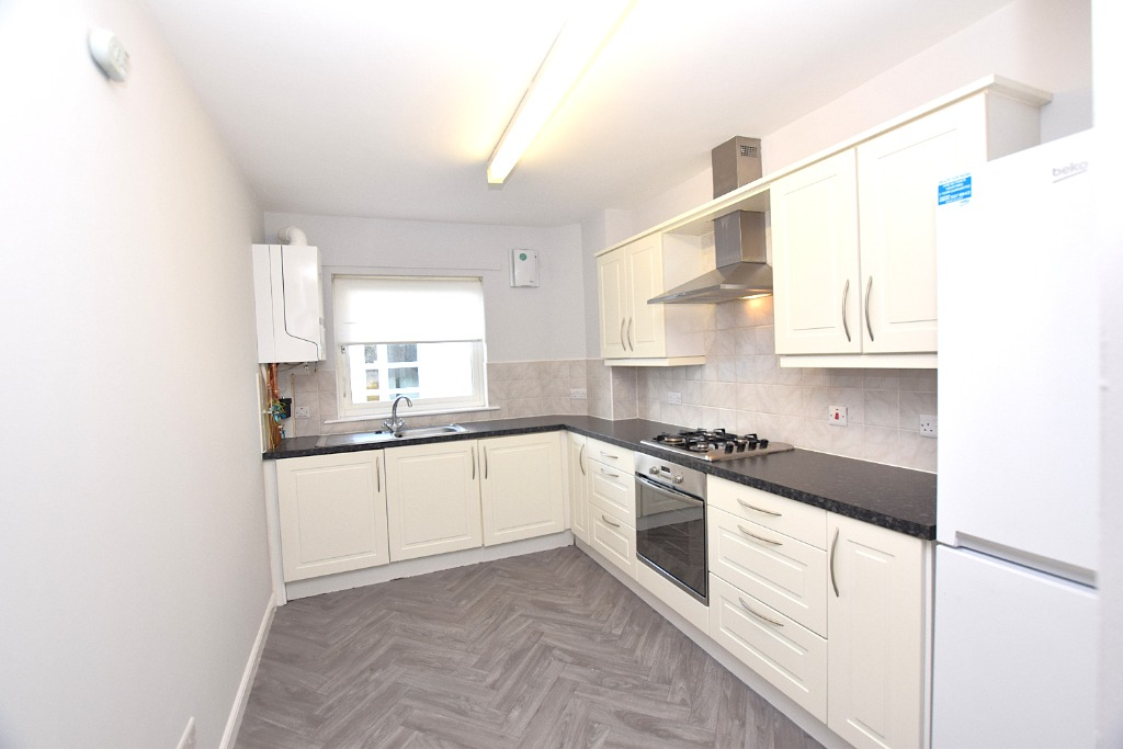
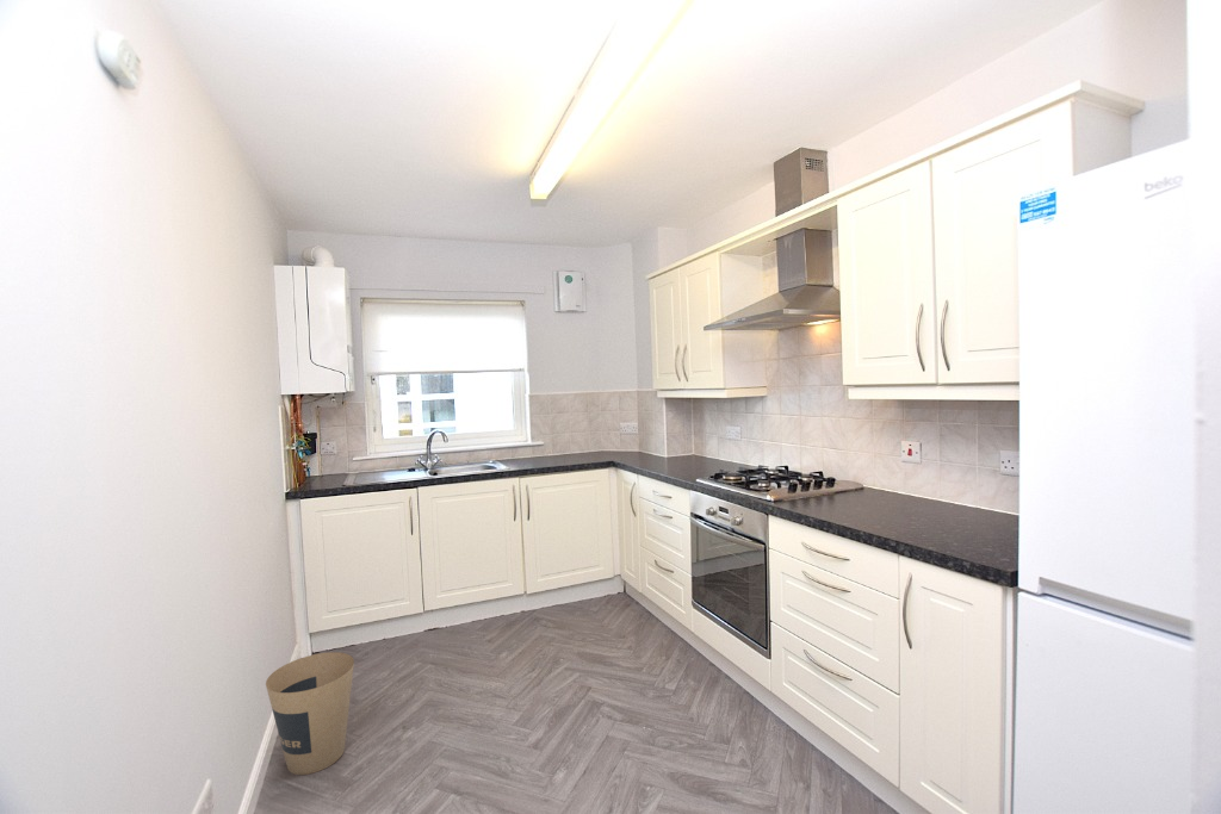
+ trash can [265,651,355,776]
